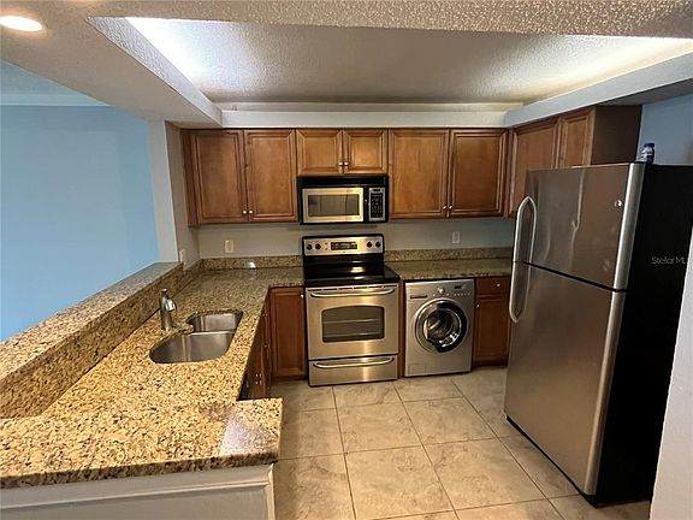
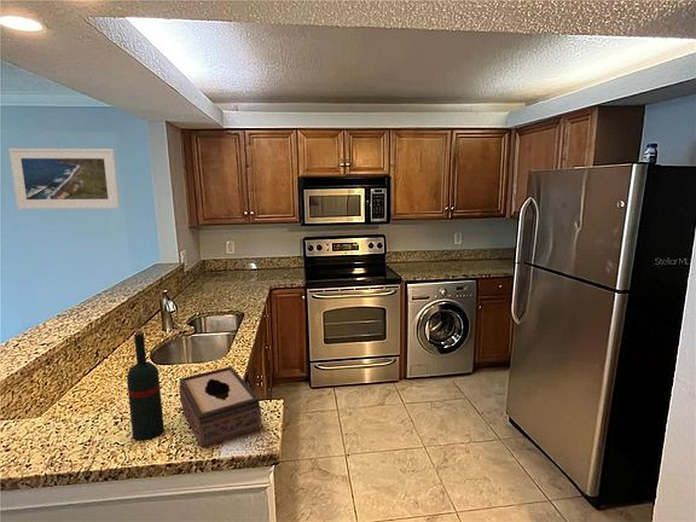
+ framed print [7,147,121,210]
+ tissue box [178,365,262,448]
+ wine bottle [126,327,166,442]
